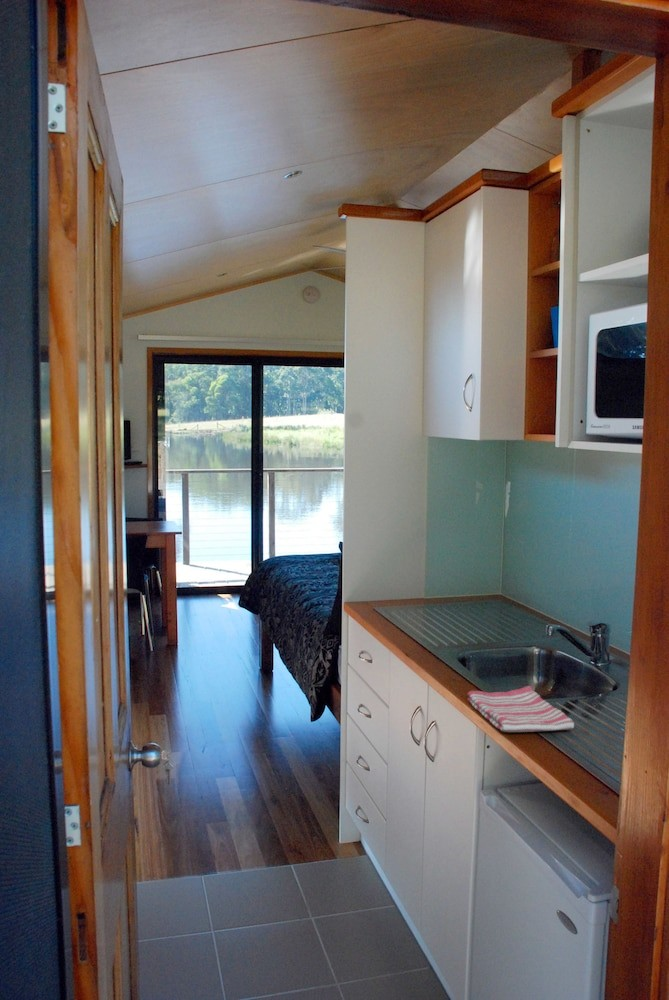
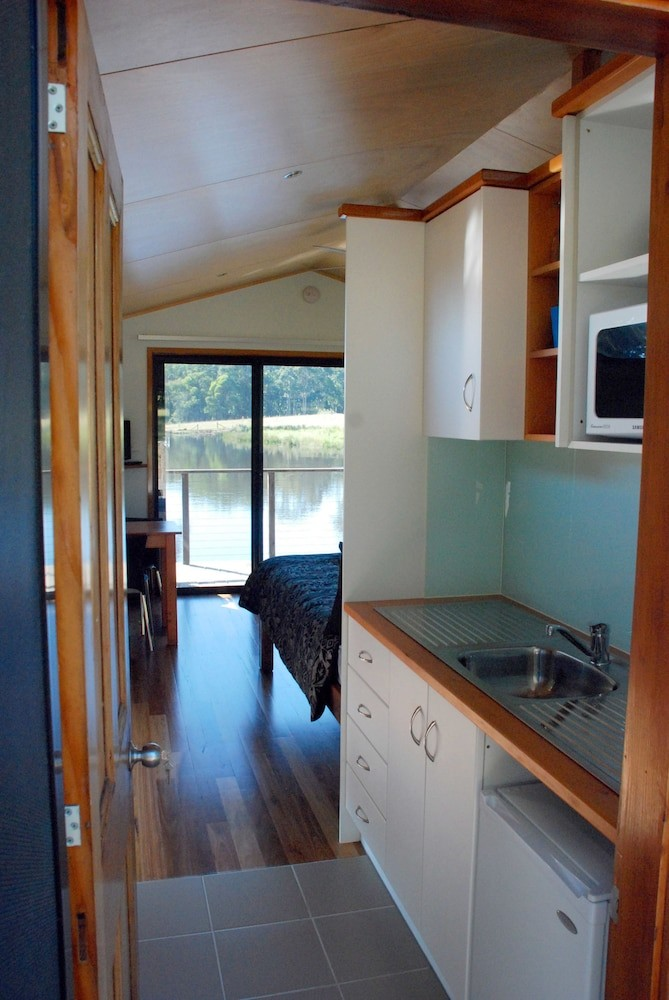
- dish towel [466,685,575,733]
